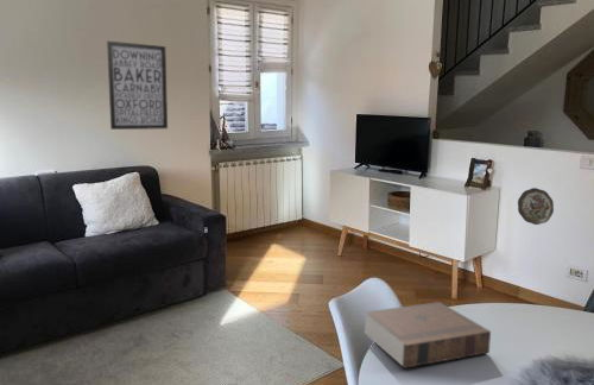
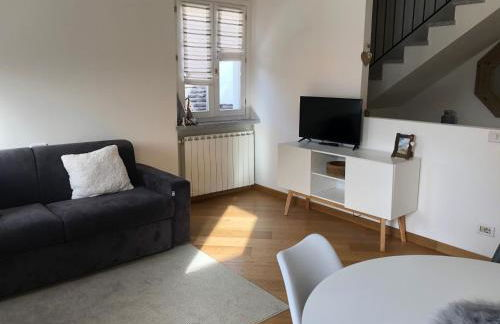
- decorative plate [517,187,555,226]
- book [364,301,492,370]
- wall art [106,40,169,131]
